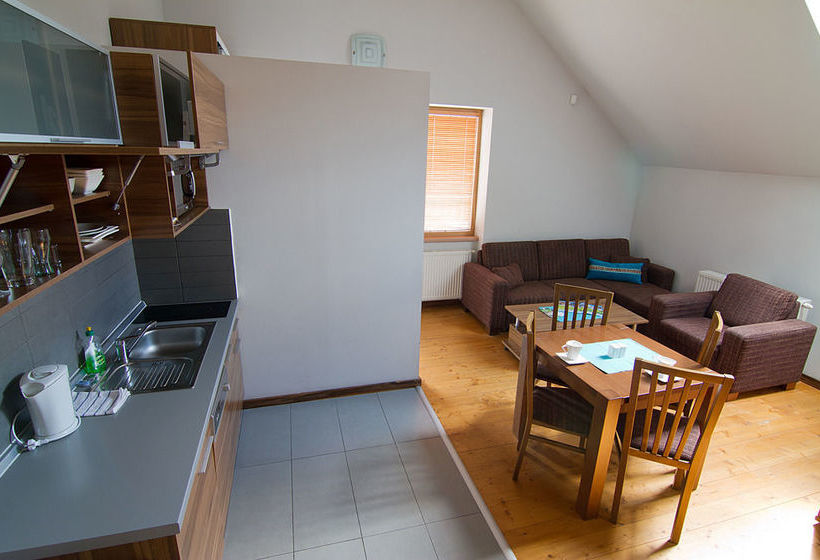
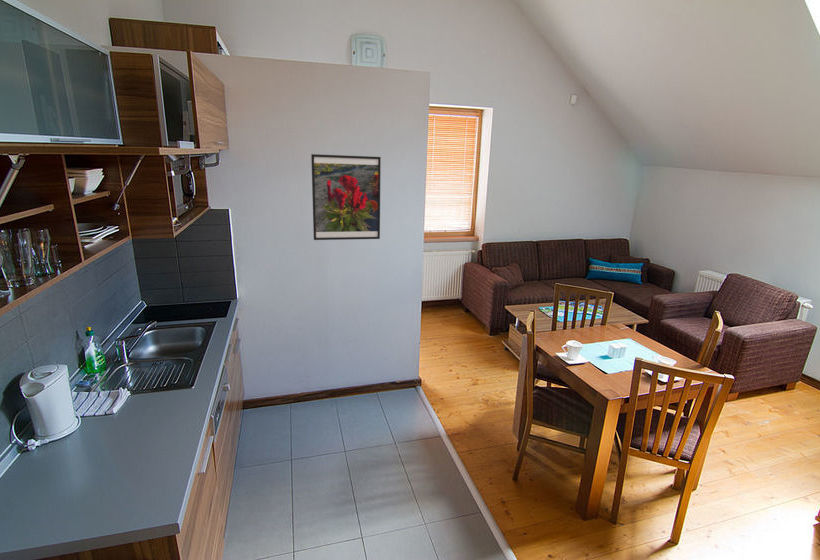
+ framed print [310,153,382,241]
